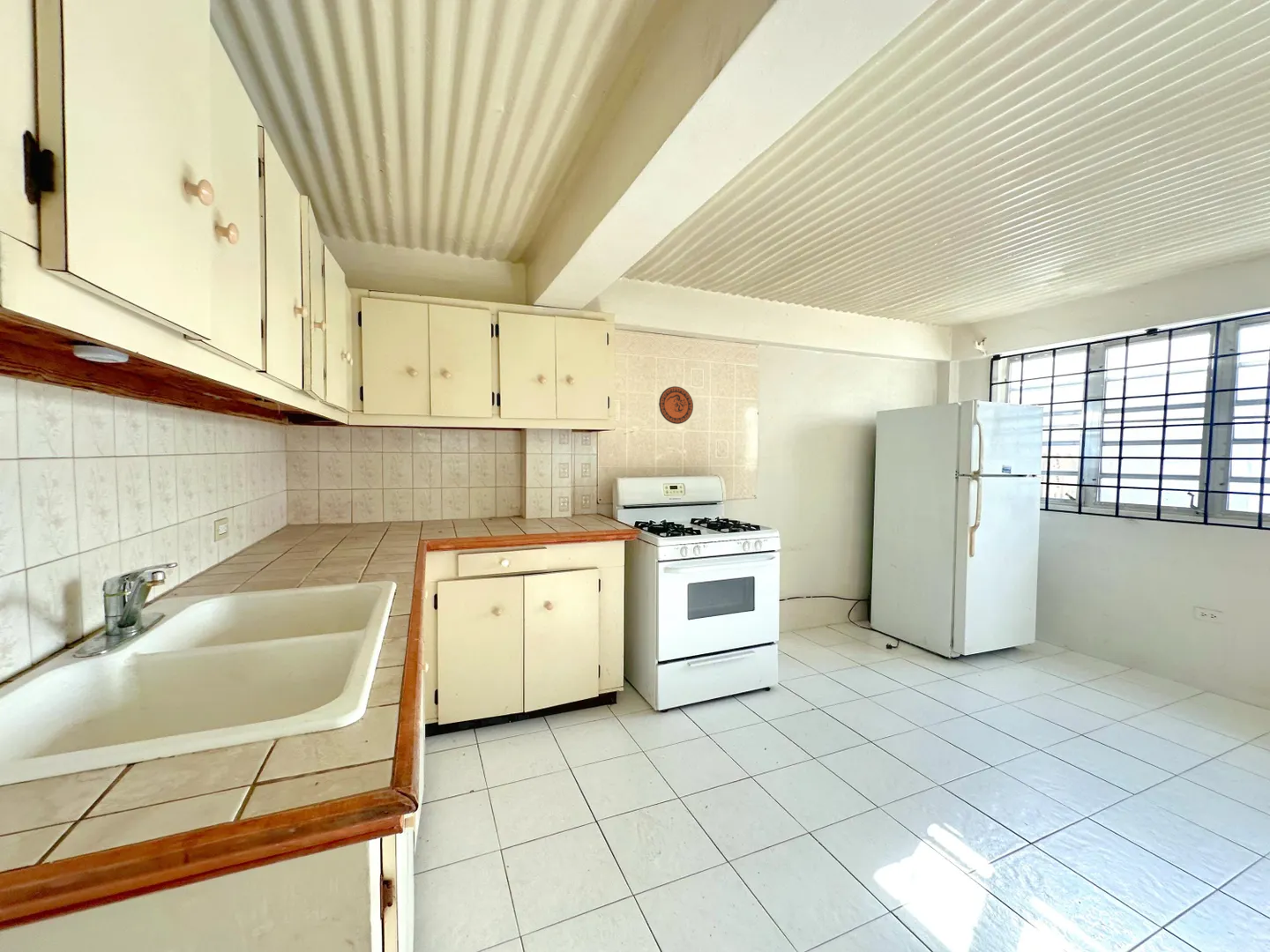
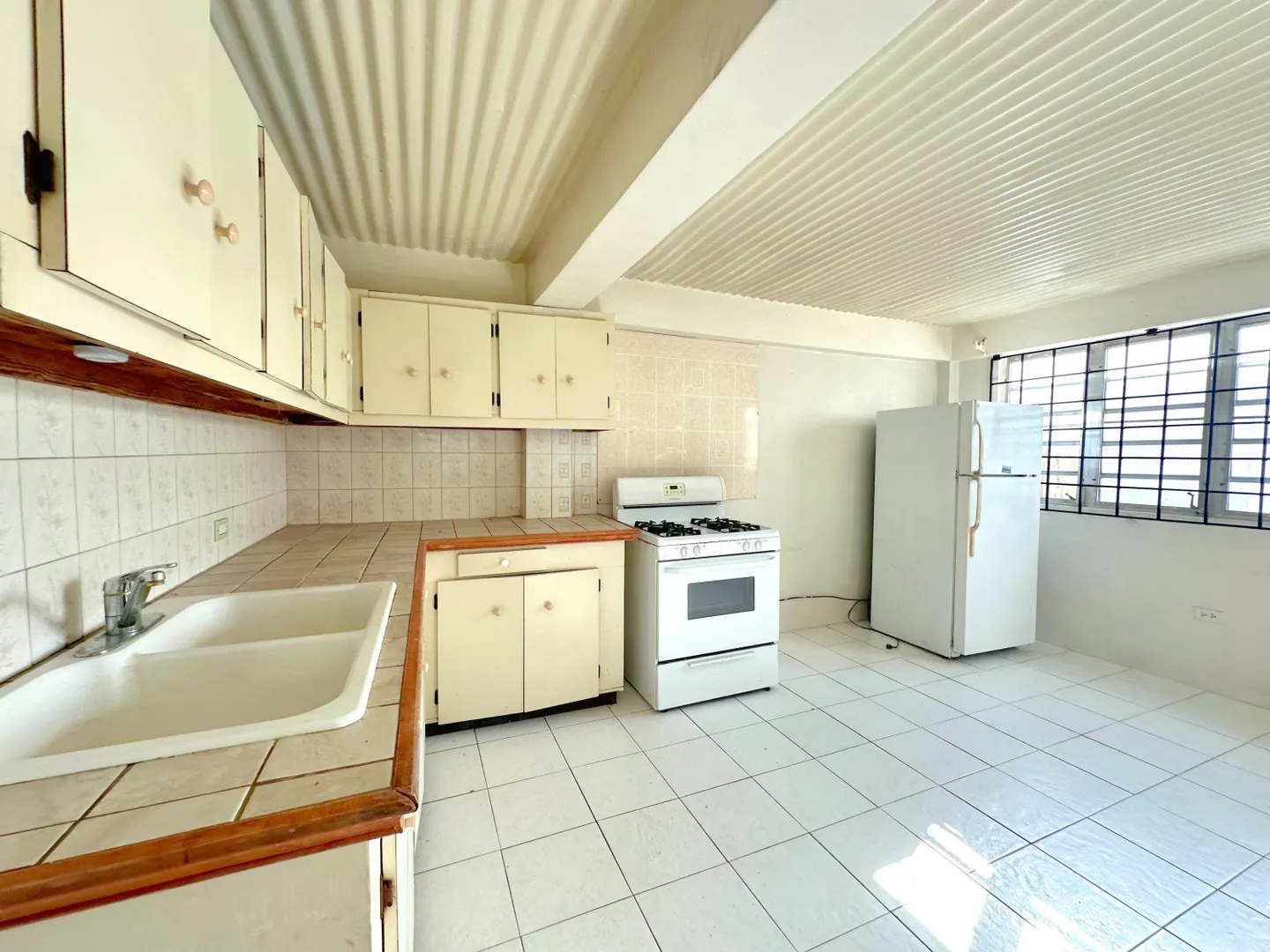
- decorative plate [658,385,694,425]
